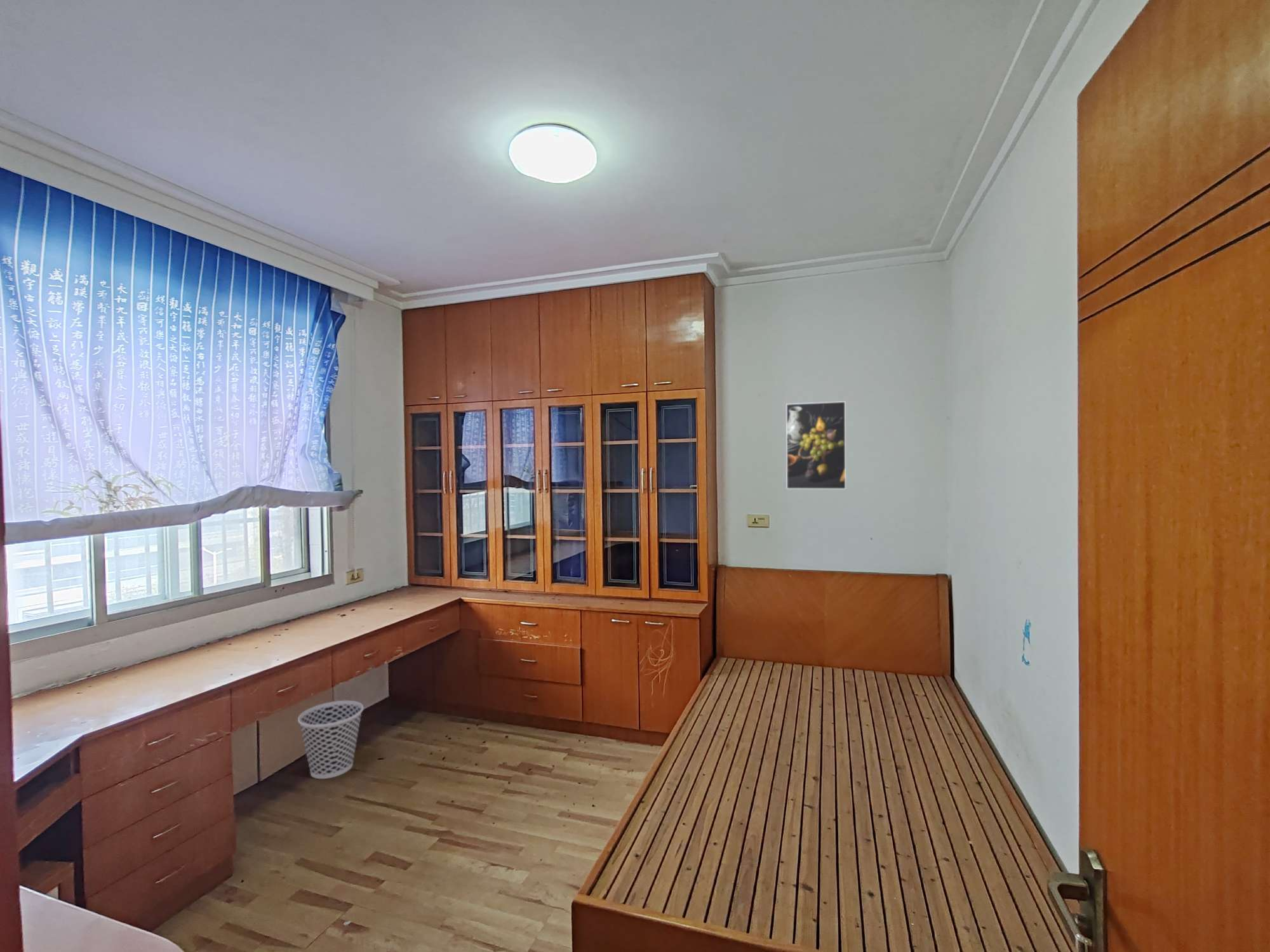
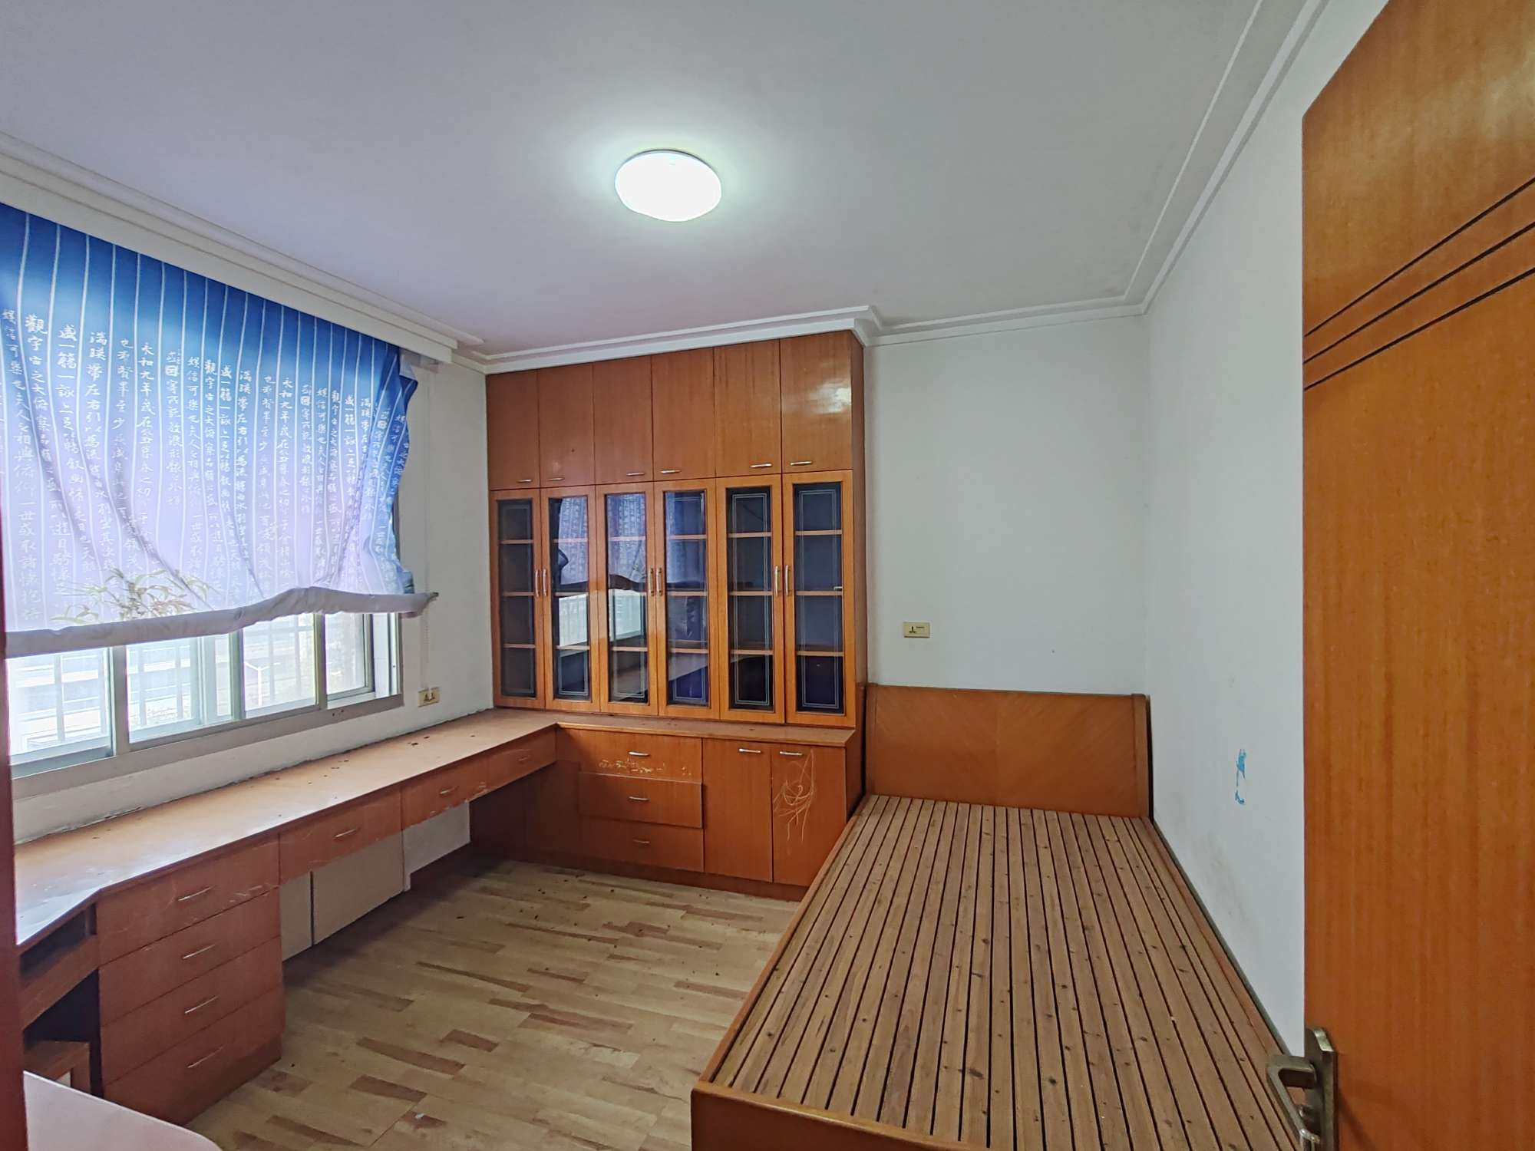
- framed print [785,400,846,490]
- wastebasket [297,700,364,779]
